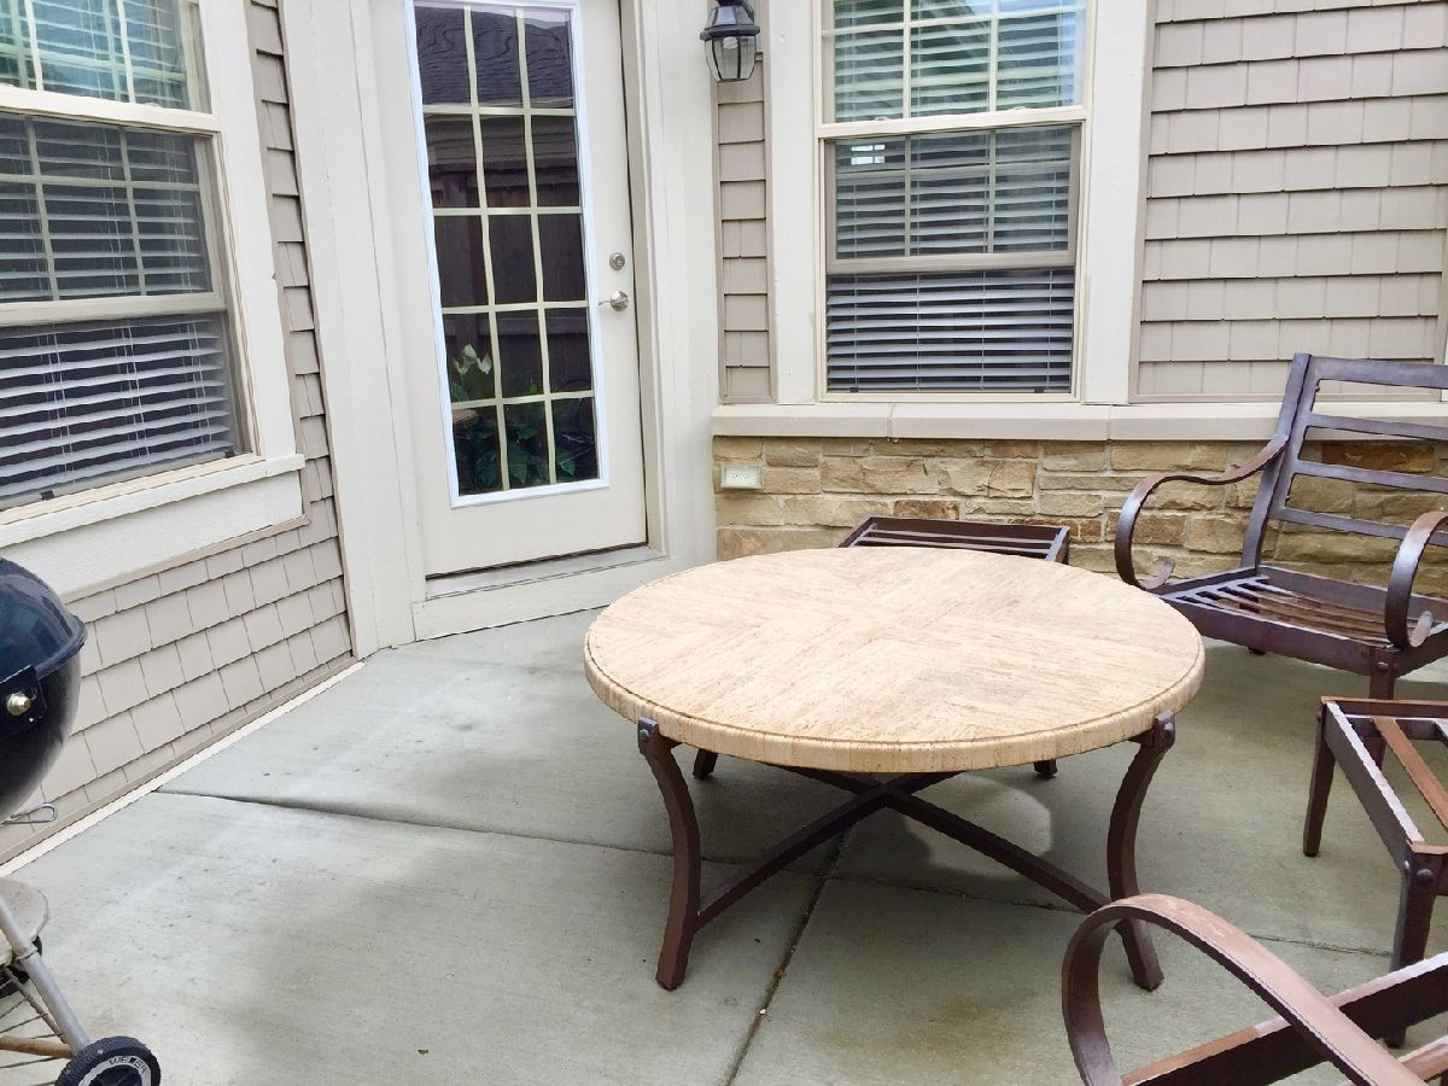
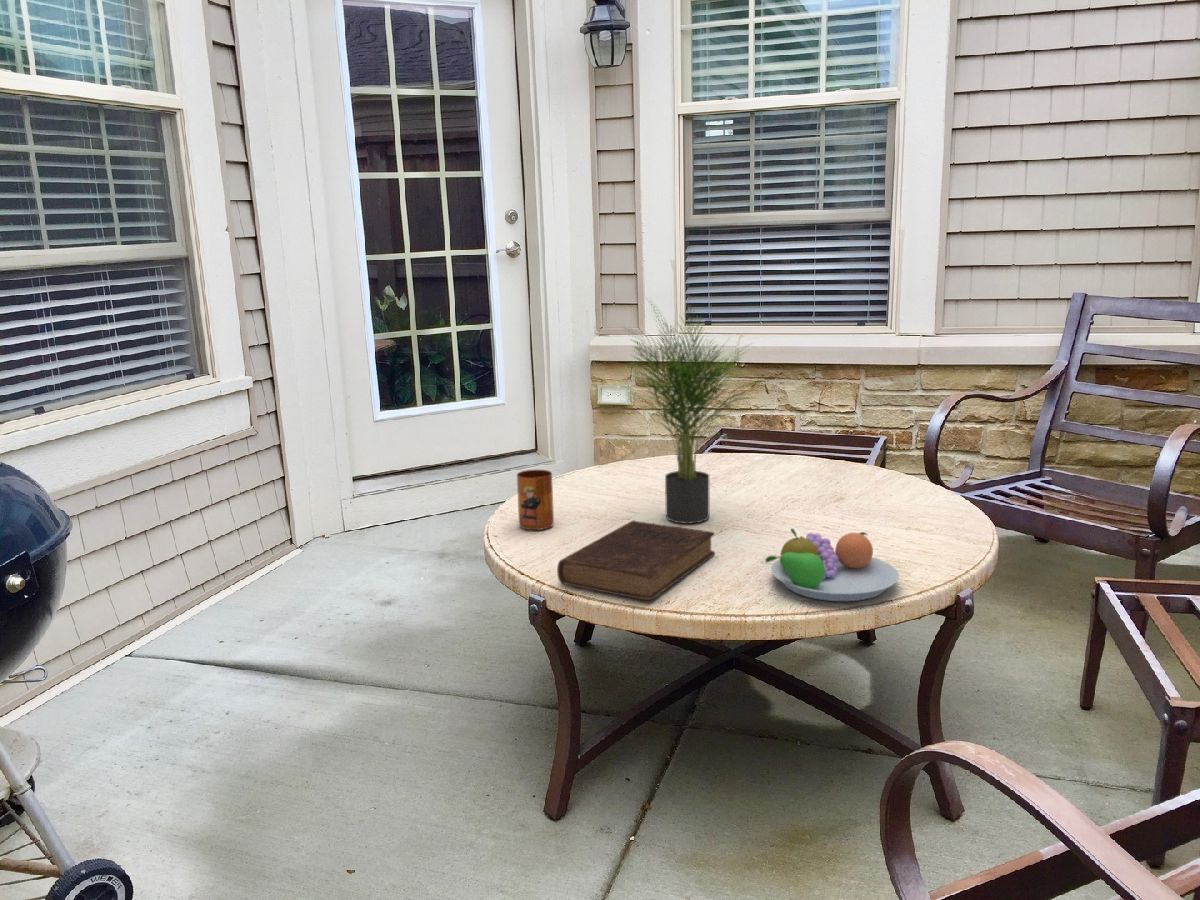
+ book [556,519,716,601]
+ potted plant [622,295,773,525]
+ fruit bowl [764,528,900,602]
+ mug [516,469,555,531]
